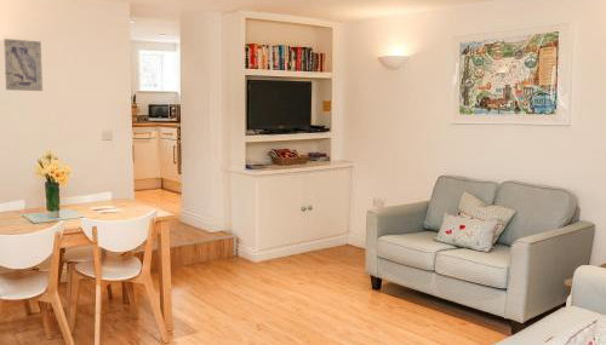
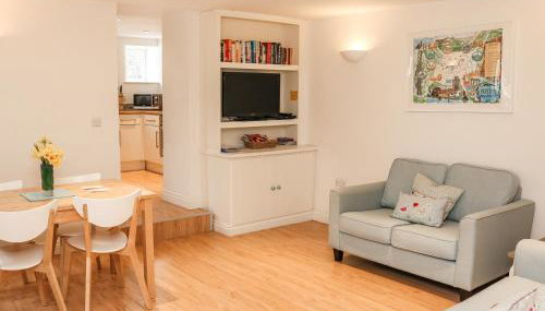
- wall art [2,38,44,92]
